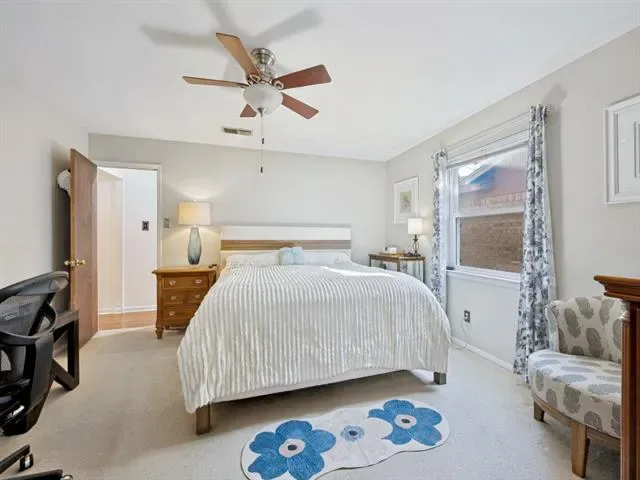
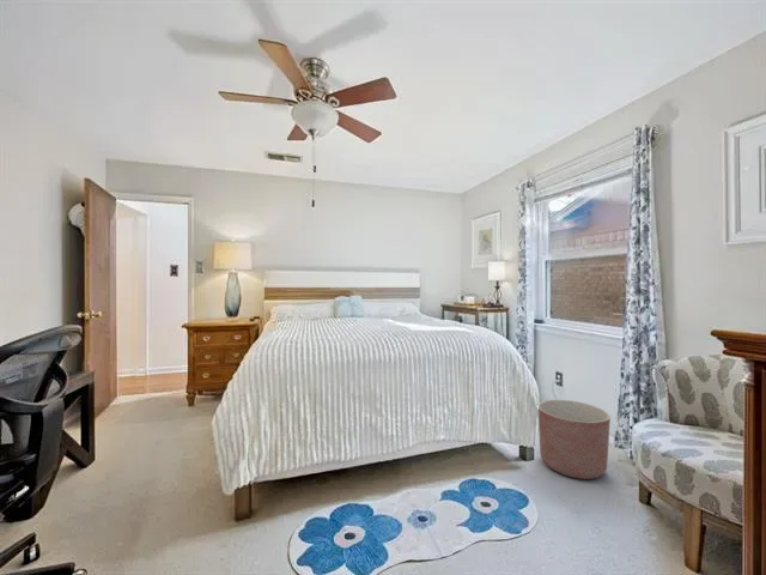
+ planter [537,399,612,480]
